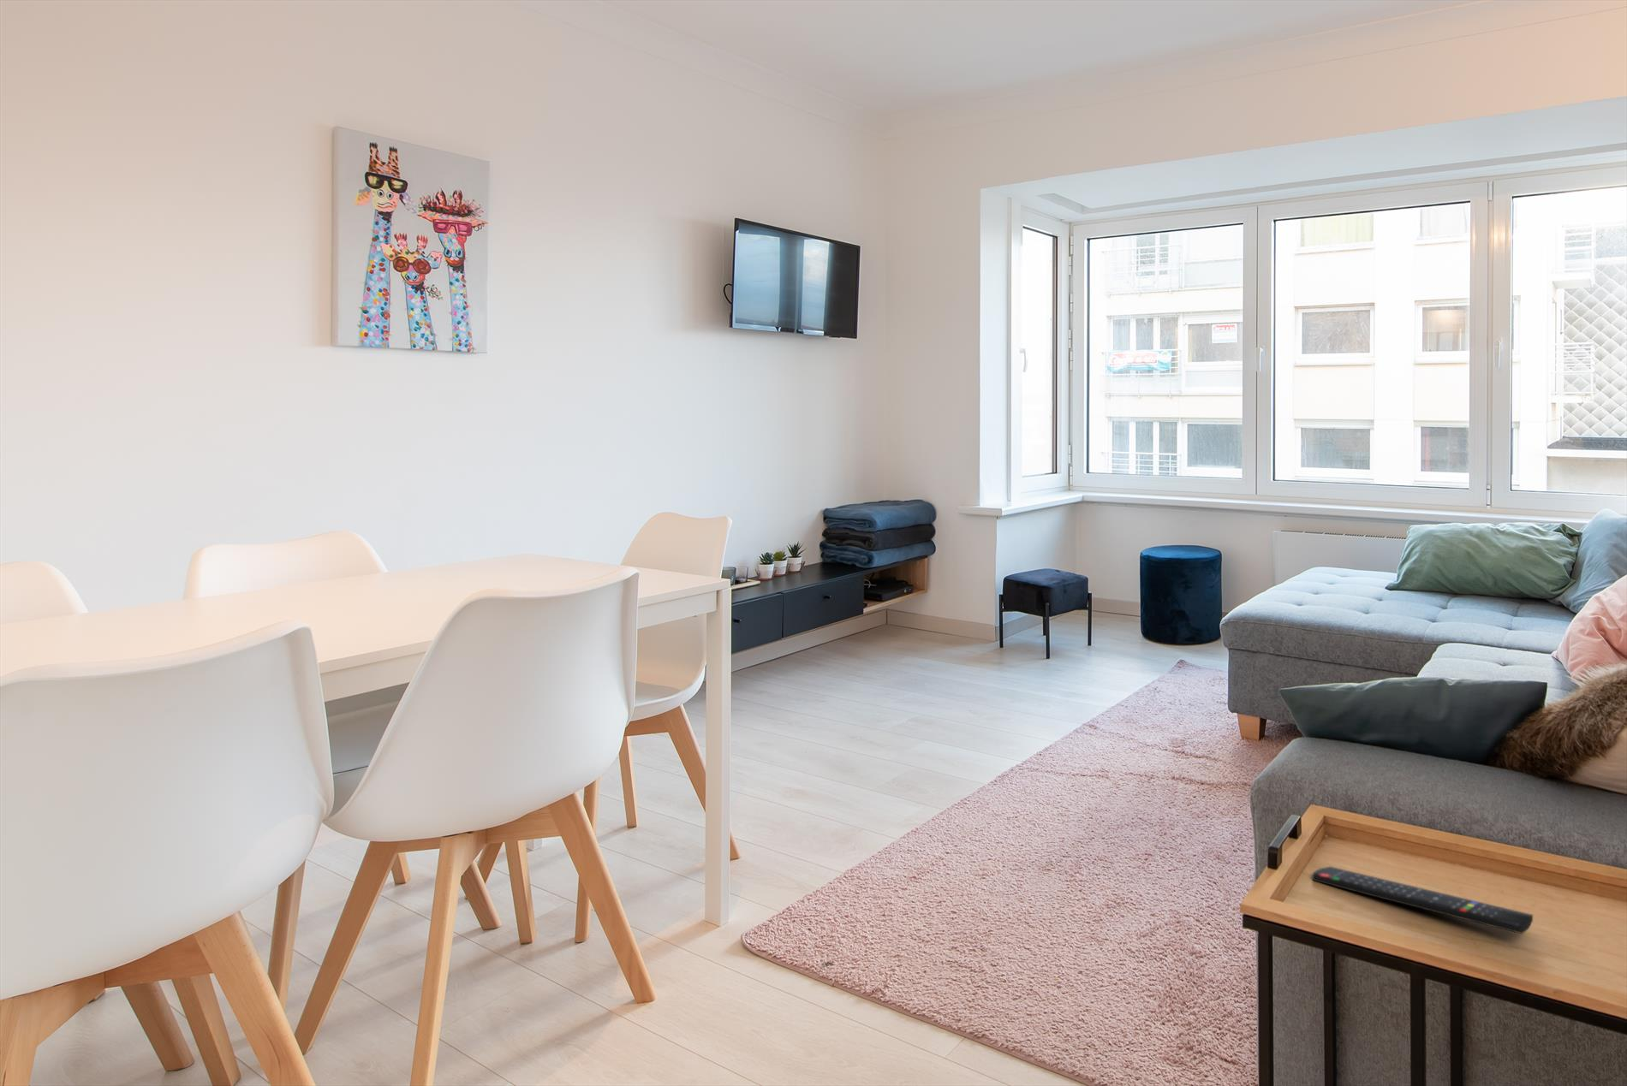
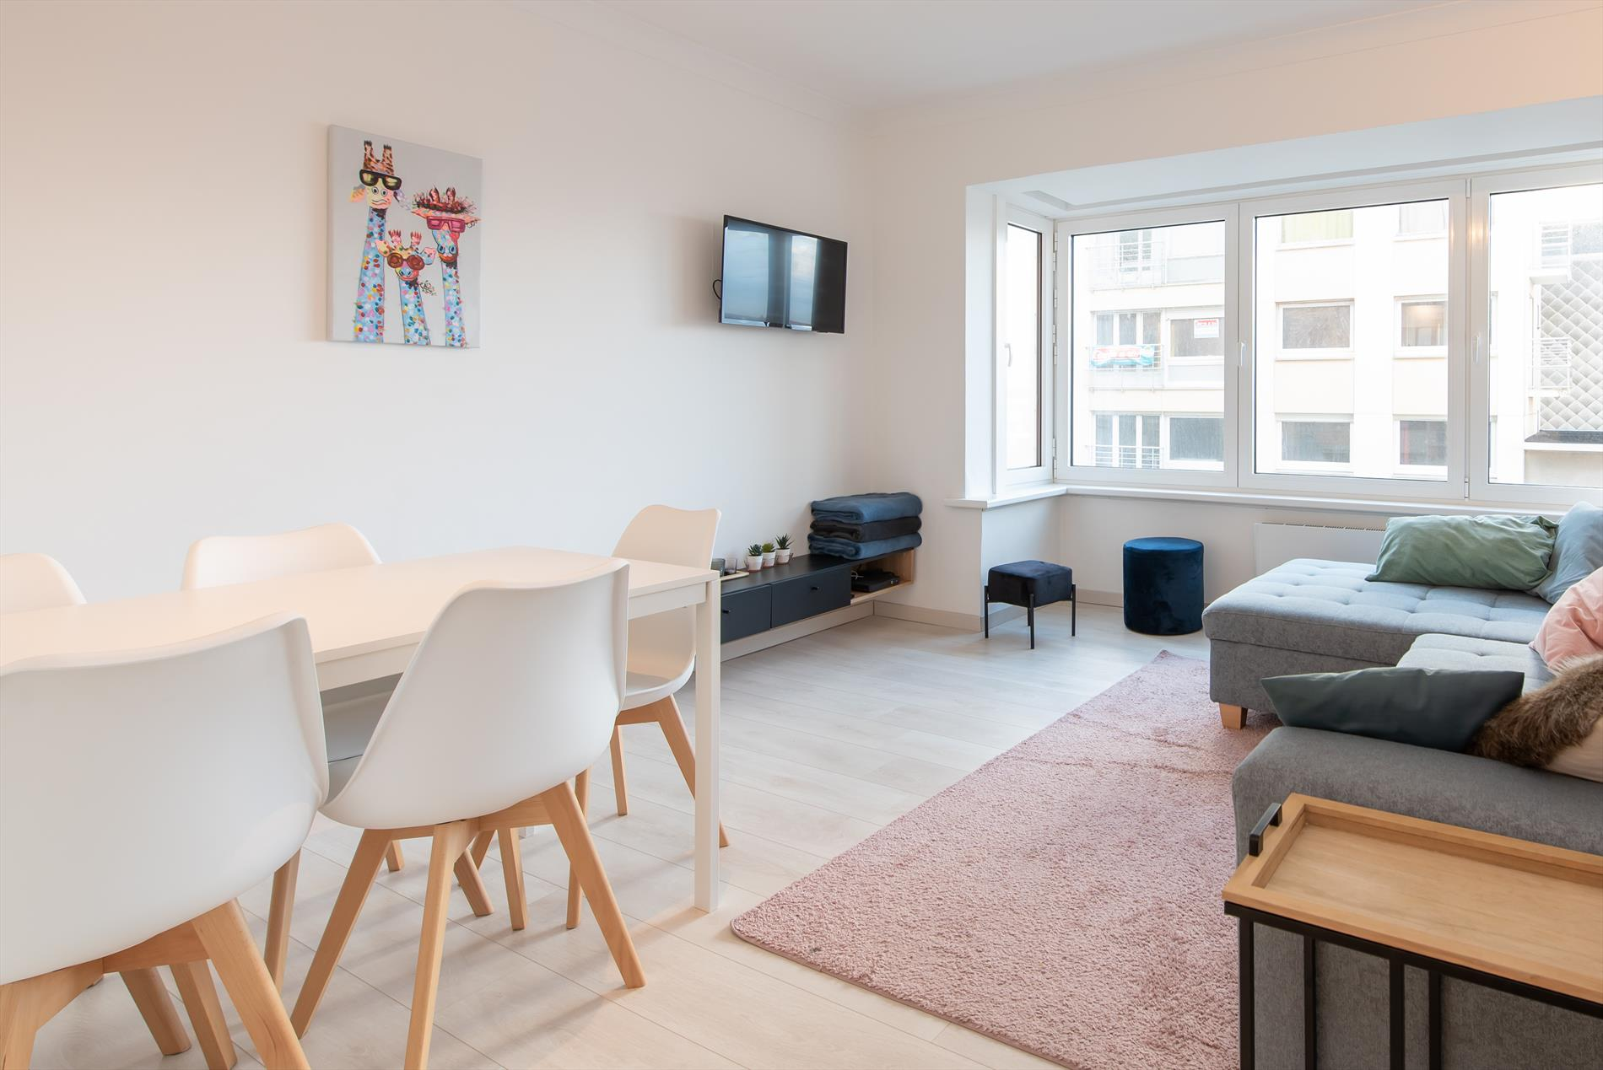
- remote control [1312,867,1534,934]
